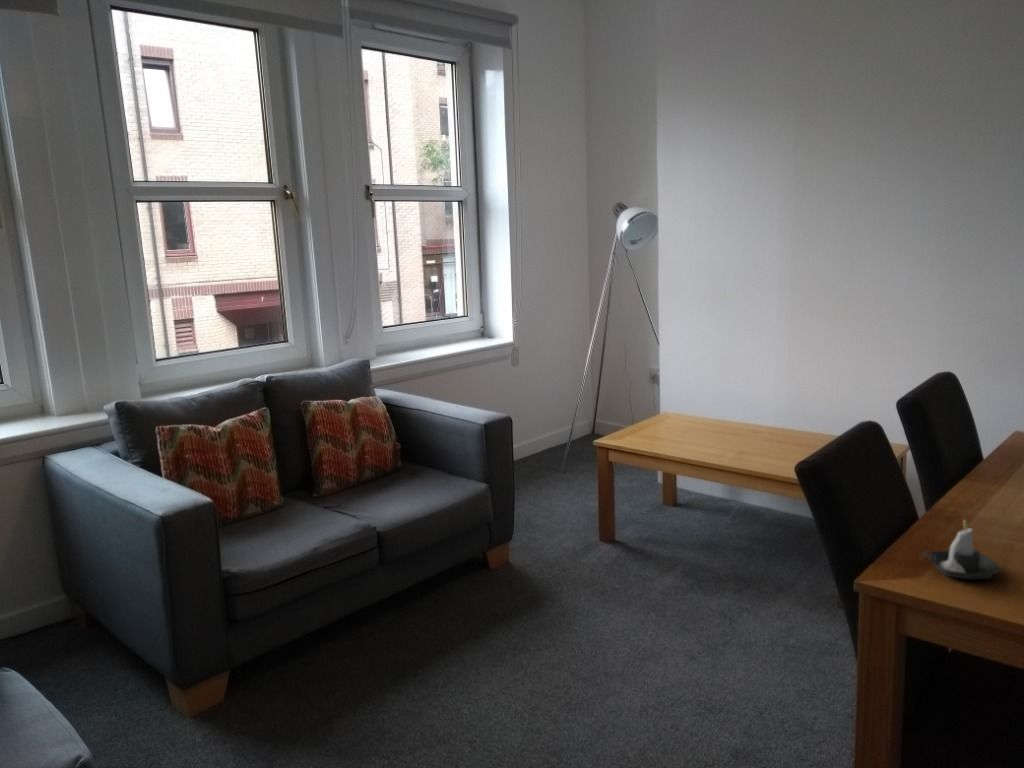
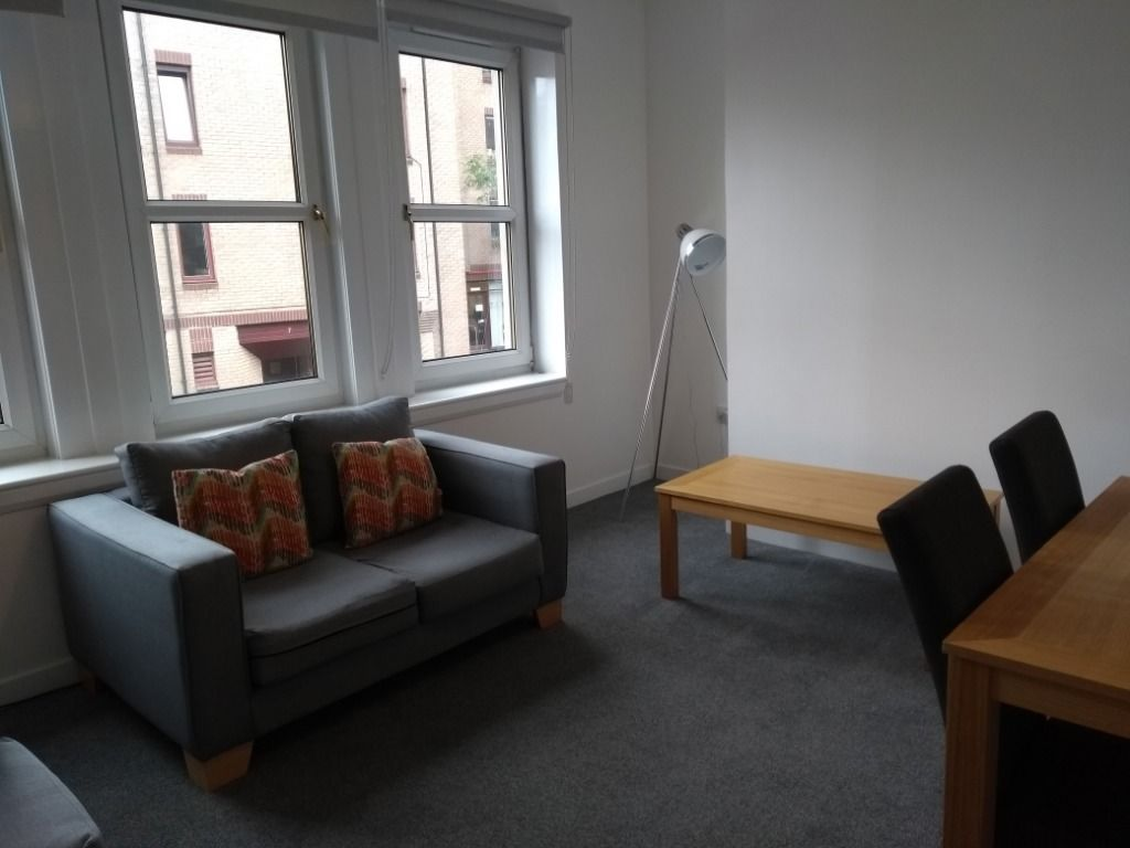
- candle [921,518,1000,580]
